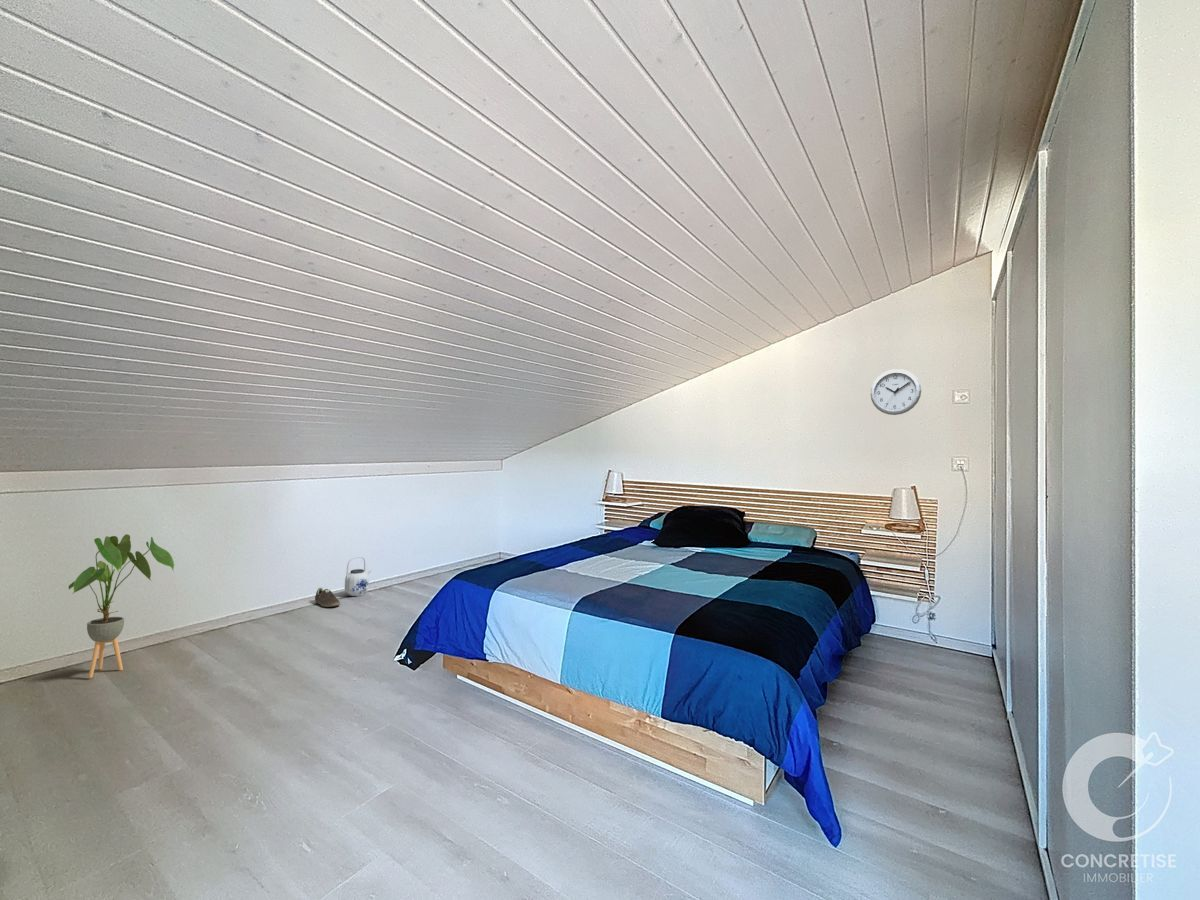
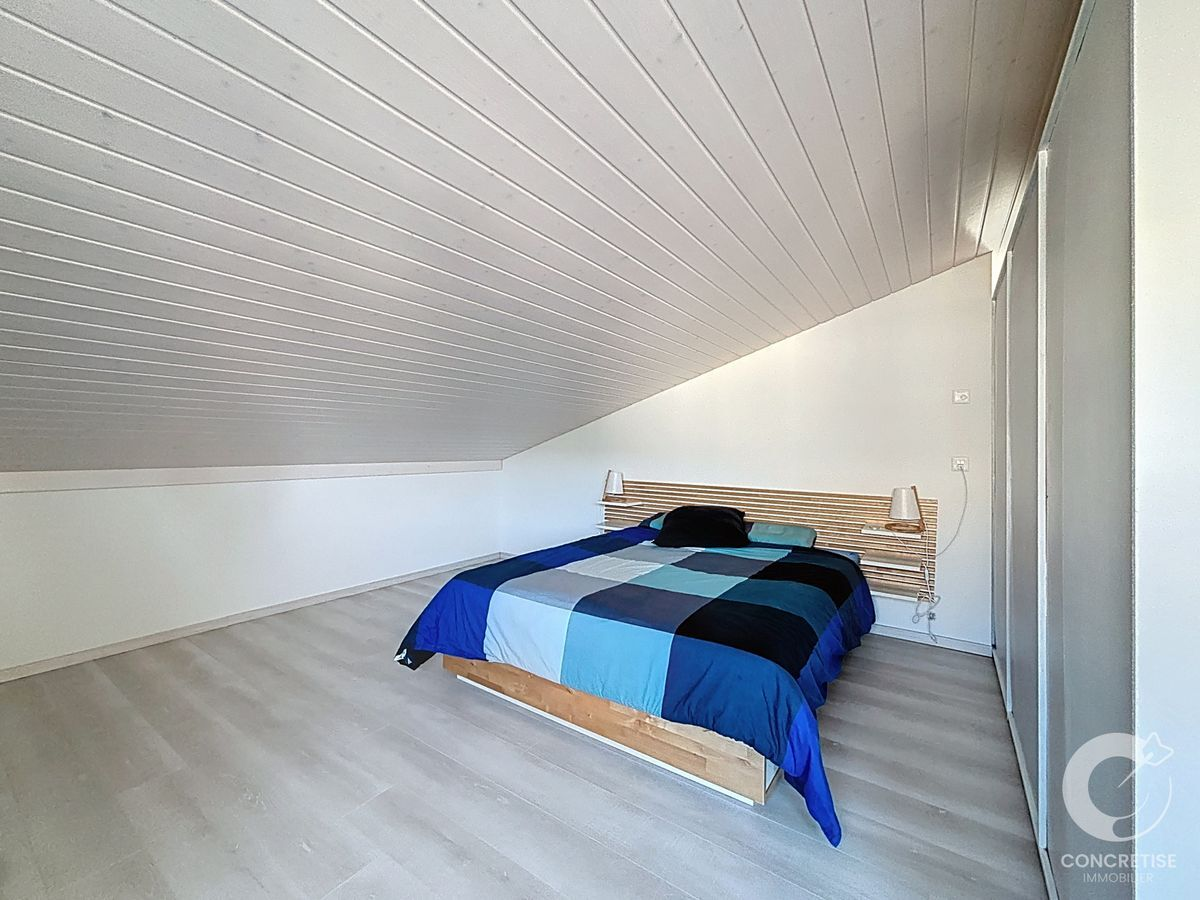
- house plant [68,533,175,678]
- sneaker [314,586,341,608]
- teapot [344,556,372,597]
- wall clock [870,368,922,416]
